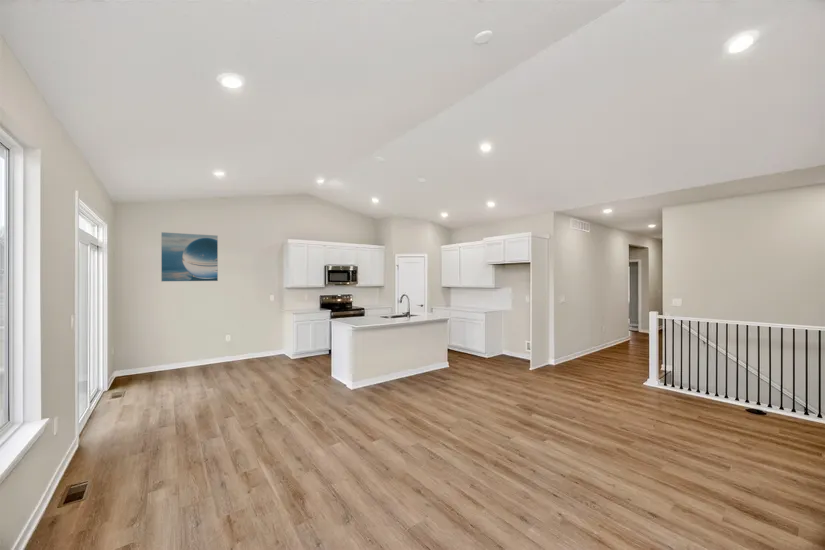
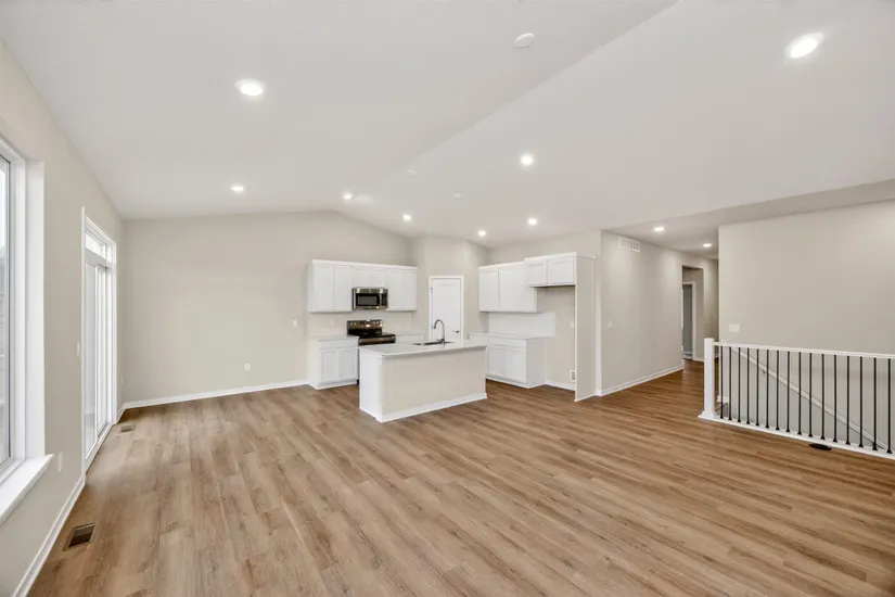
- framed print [160,231,219,283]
